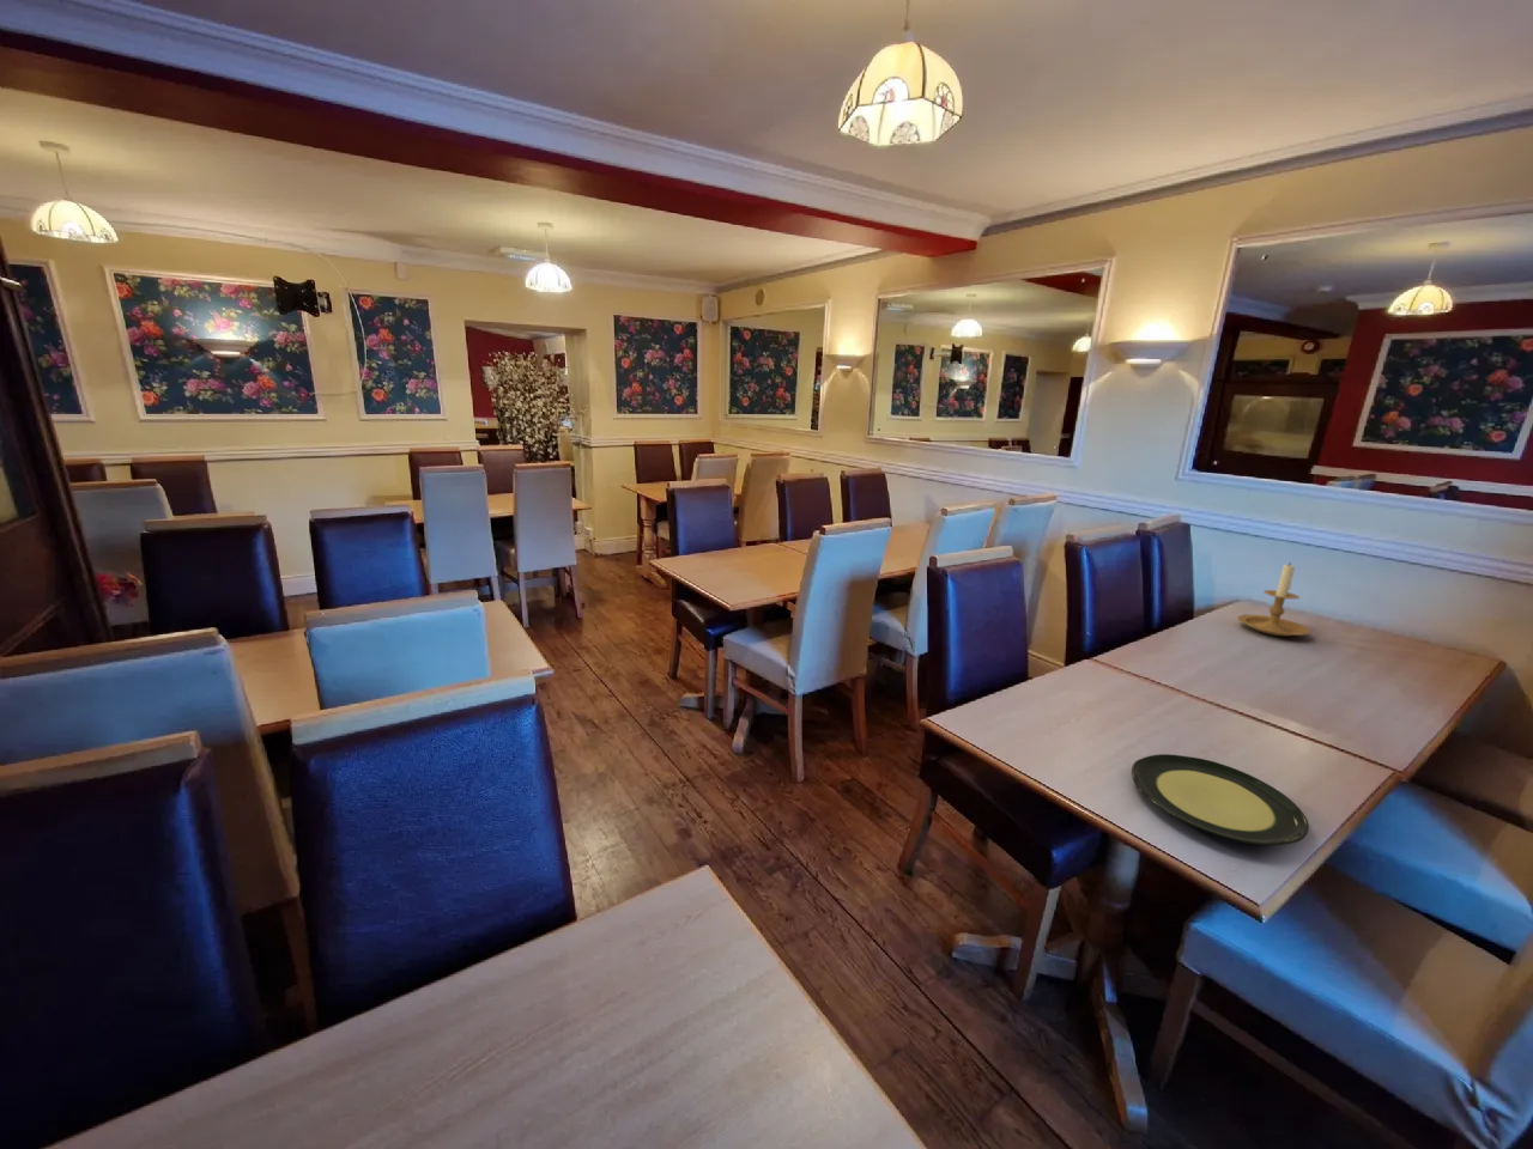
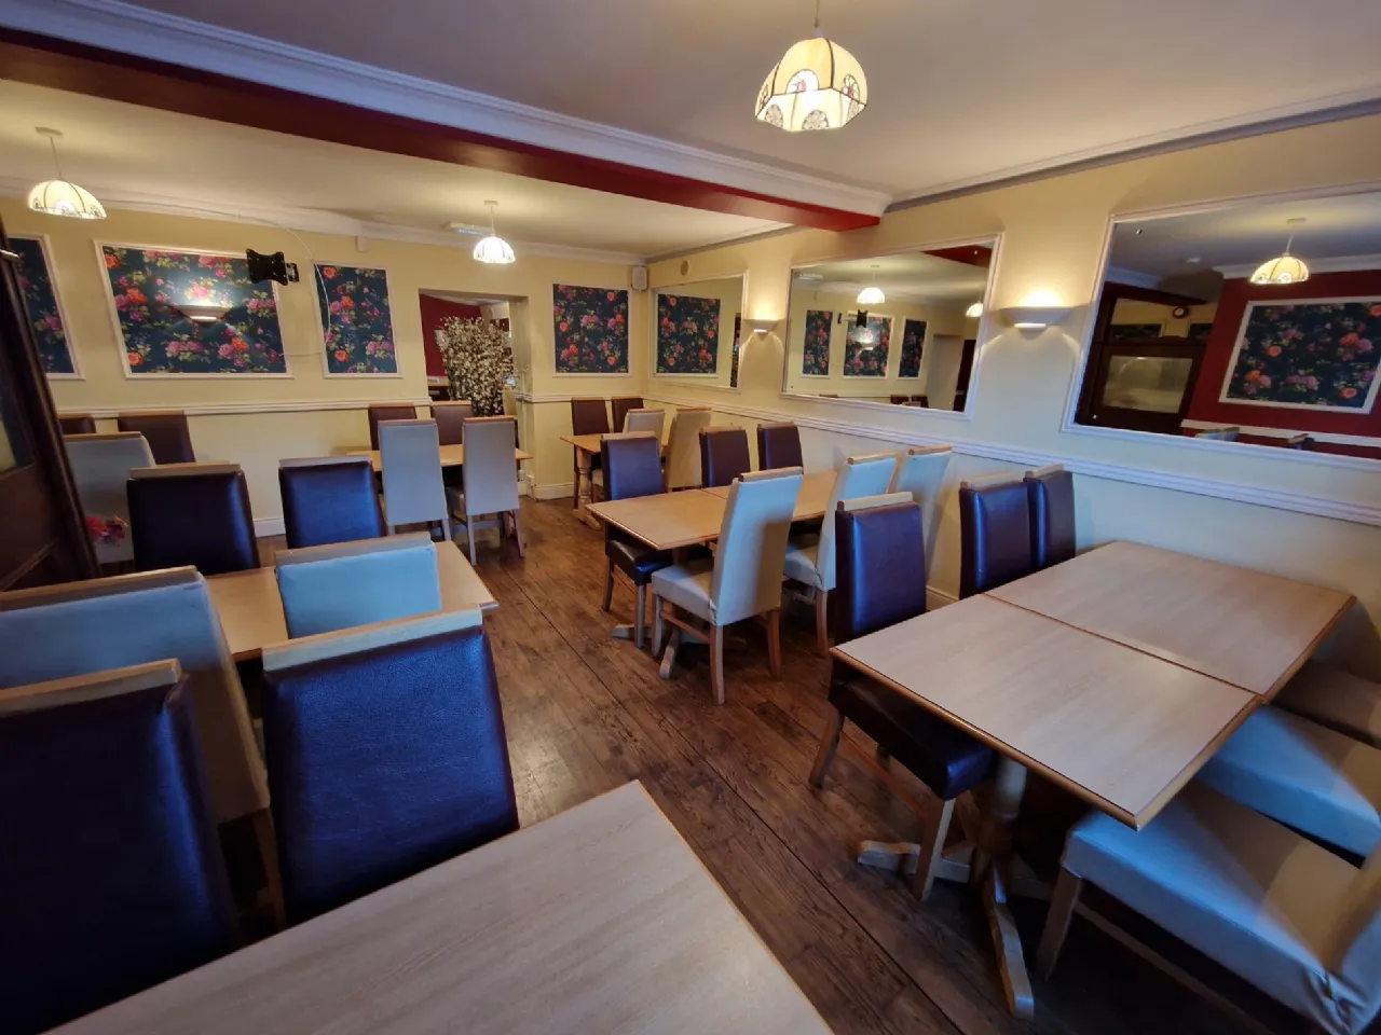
- candle holder [1236,561,1312,637]
- plate [1131,753,1310,846]
